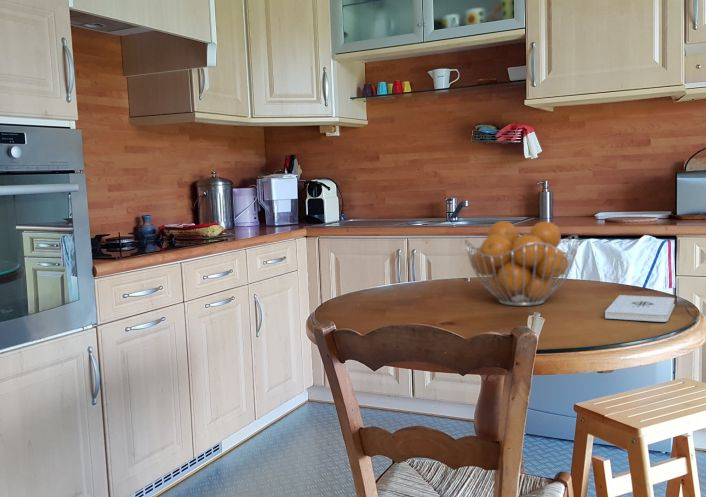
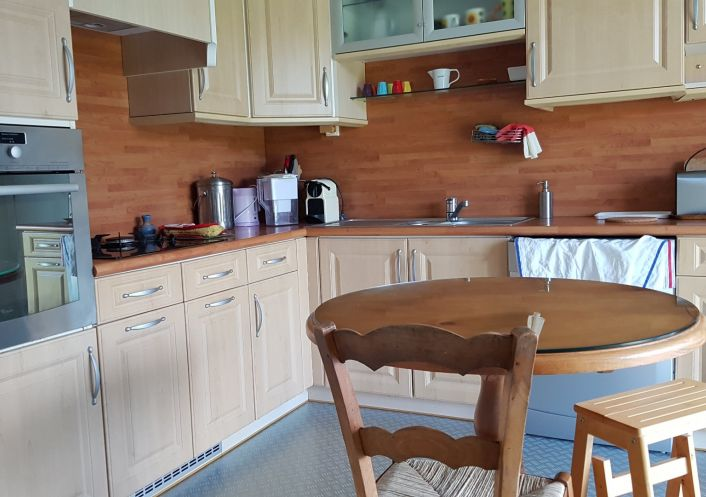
- notepad [604,294,676,323]
- fruit basket [464,220,579,307]
